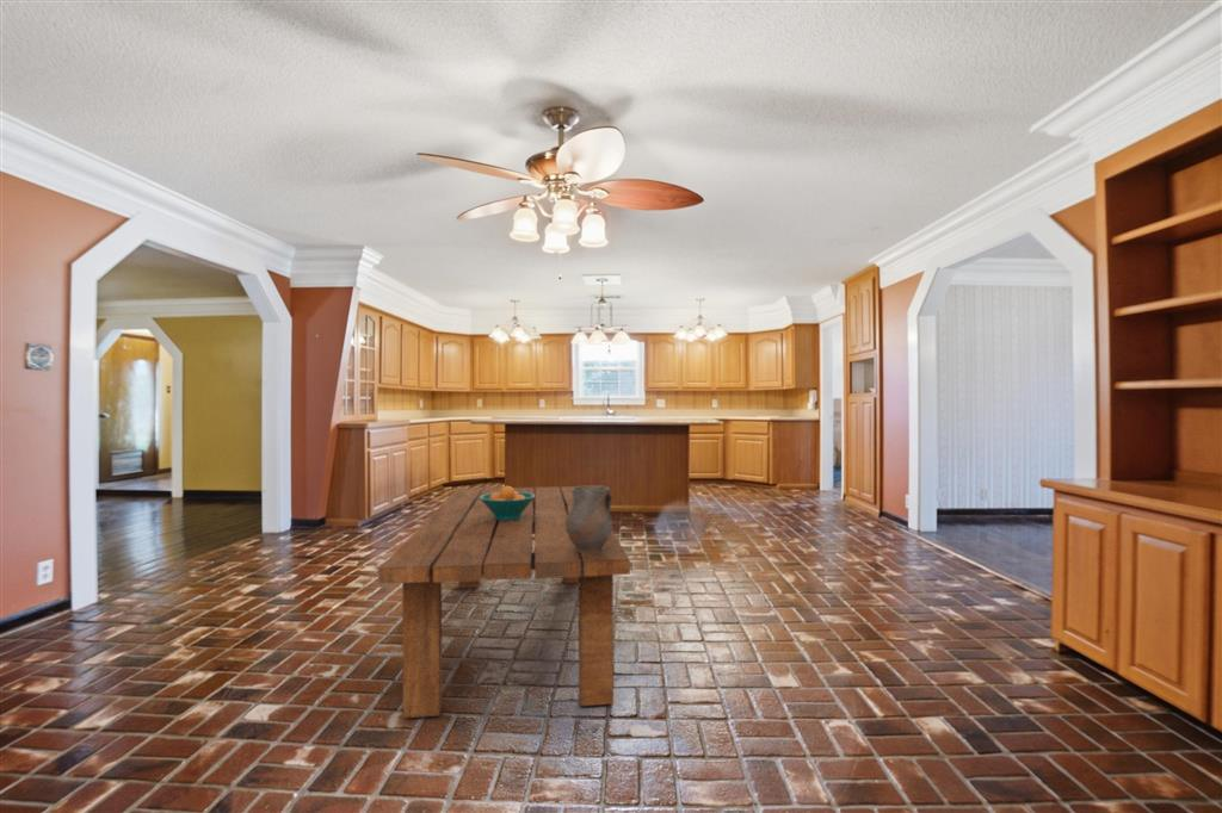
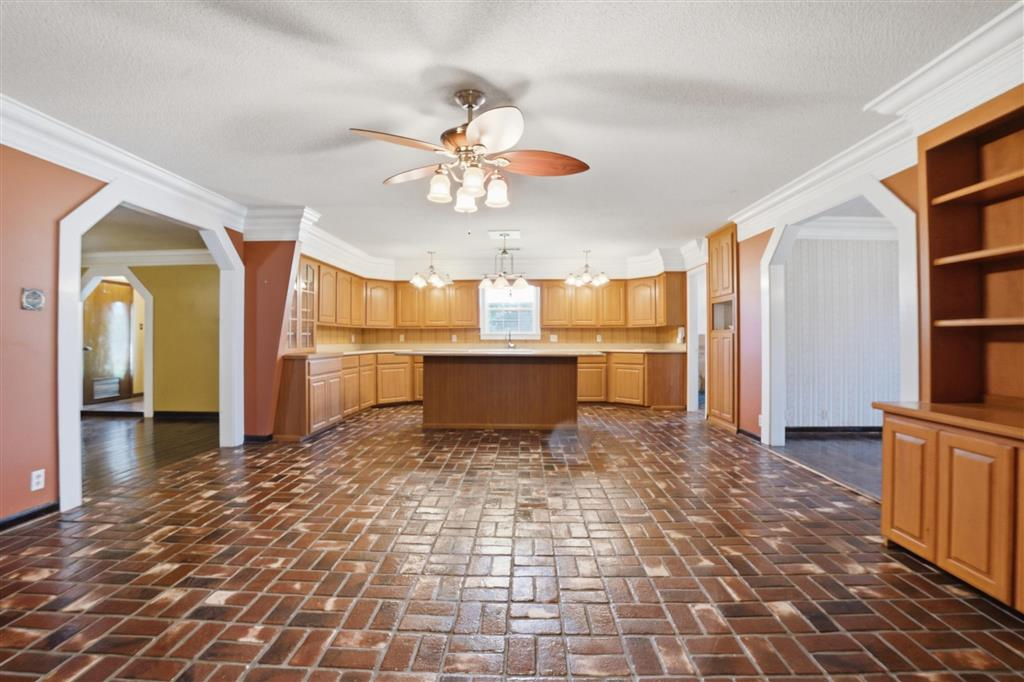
- ceramic pitcher [566,484,613,553]
- fruit bowl [480,485,536,520]
- dining table [377,485,631,719]
